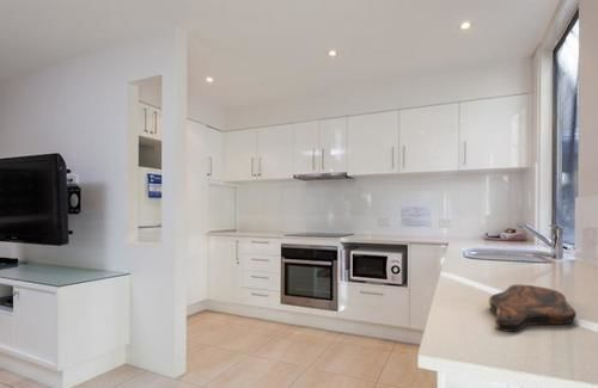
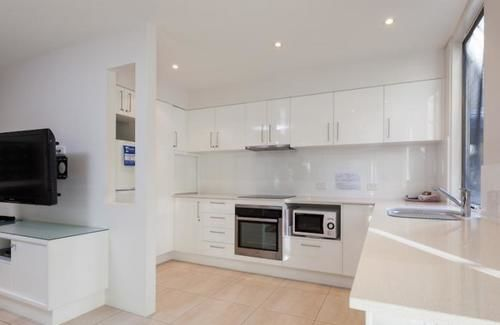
- cutting board [488,283,578,333]
